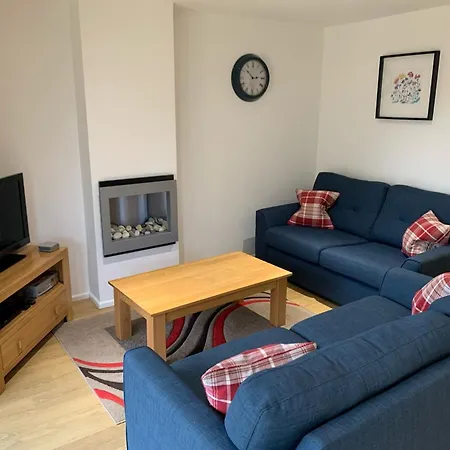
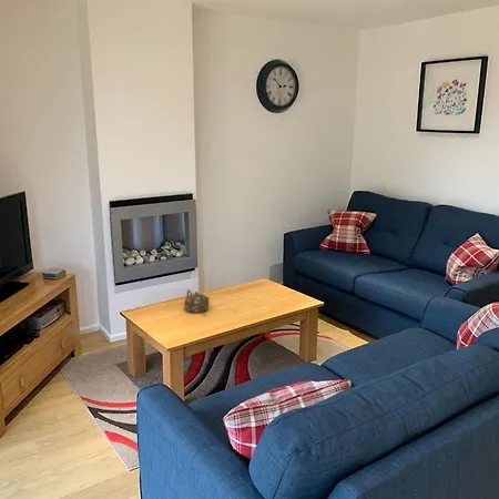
+ teapot [183,288,211,314]
